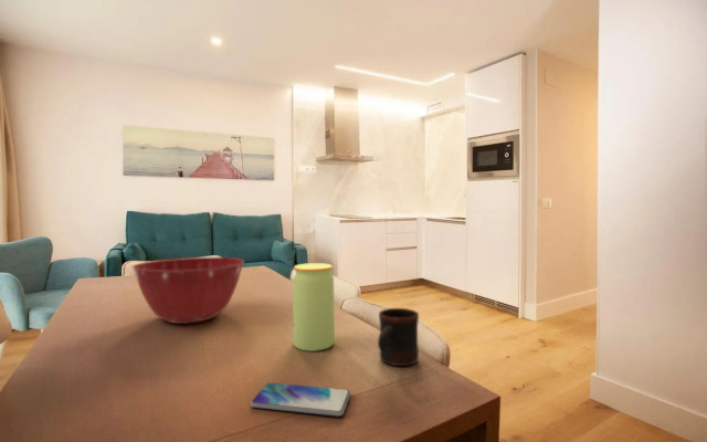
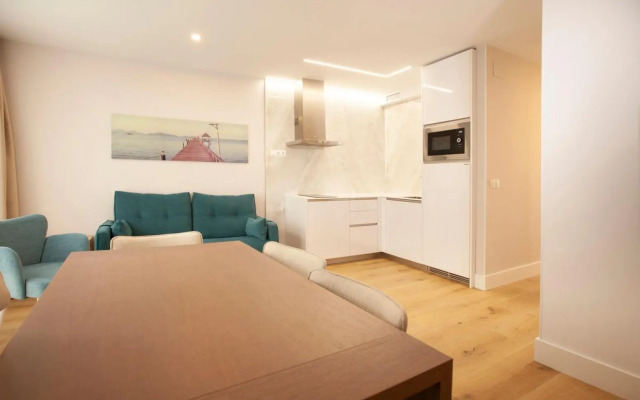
- smartphone [250,381,351,418]
- jar [292,262,336,352]
- mixing bowl [131,256,245,325]
- mug [377,307,420,368]
